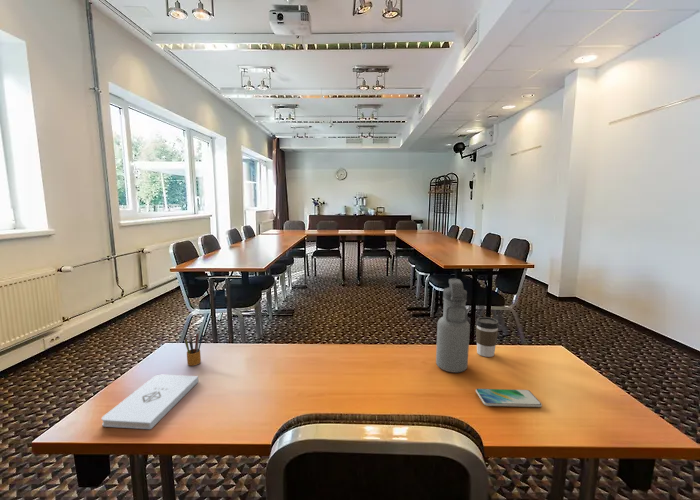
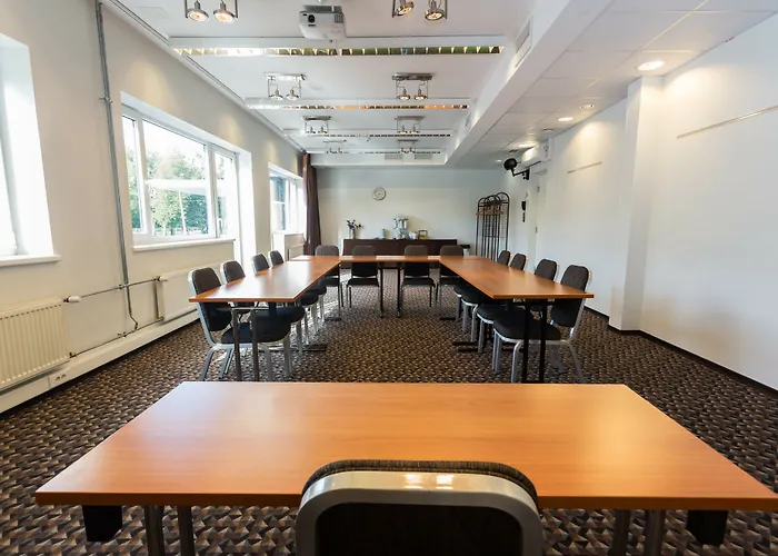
- notepad [101,374,199,430]
- coffee cup [475,316,500,358]
- smartphone [475,388,543,408]
- pencil box [184,330,204,367]
- water bottle [435,278,471,374]
